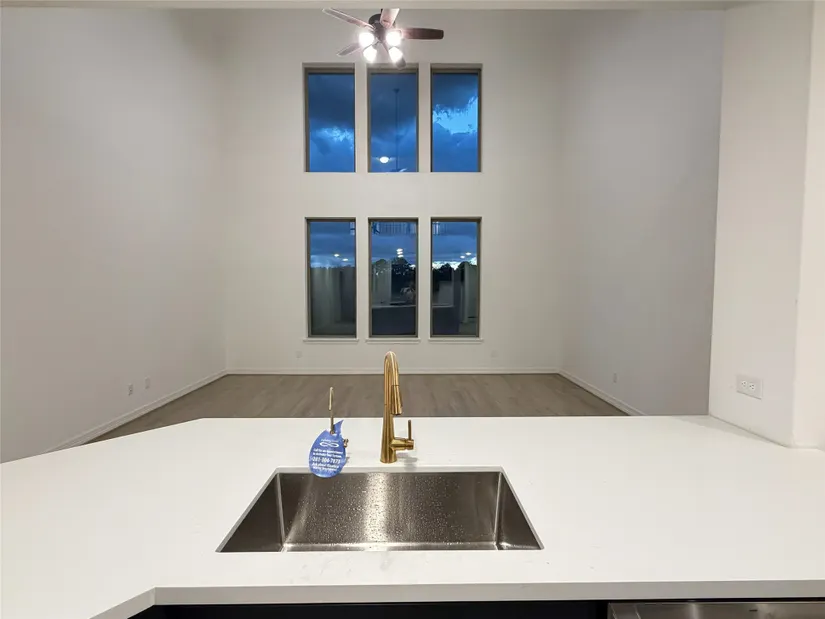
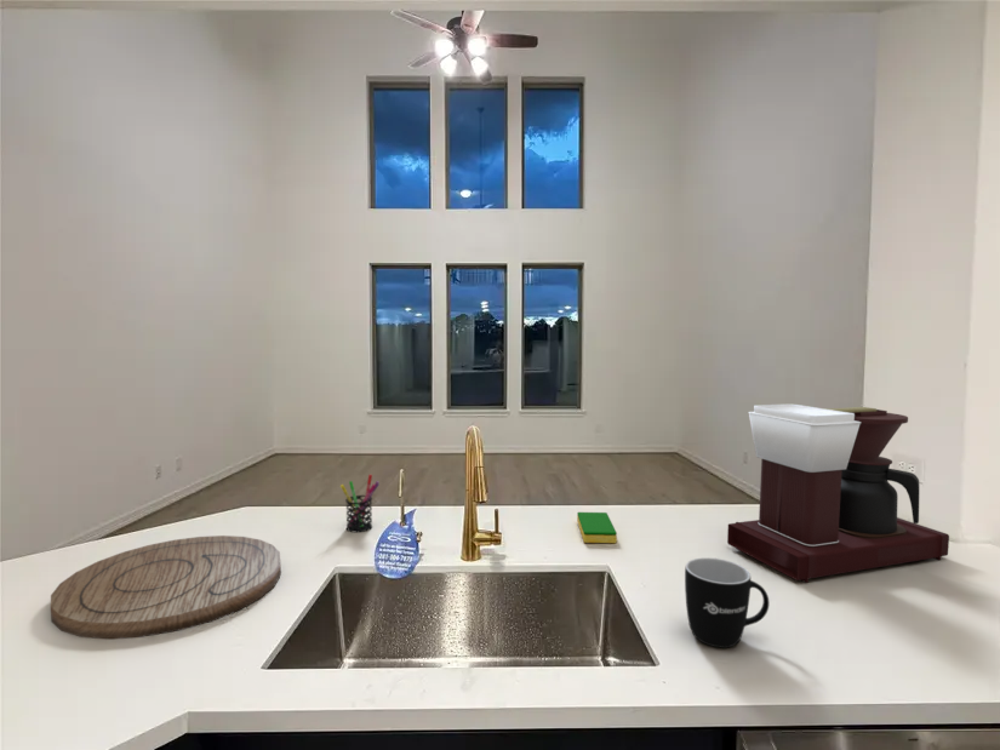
+ cutting board [50,534,282,640]
+ pen holder [339,474,381,533]
+ dish sponge [576,511,618,544]
+ mug [684,556,770,649]
+ coffee maker [726,402,950,584]
